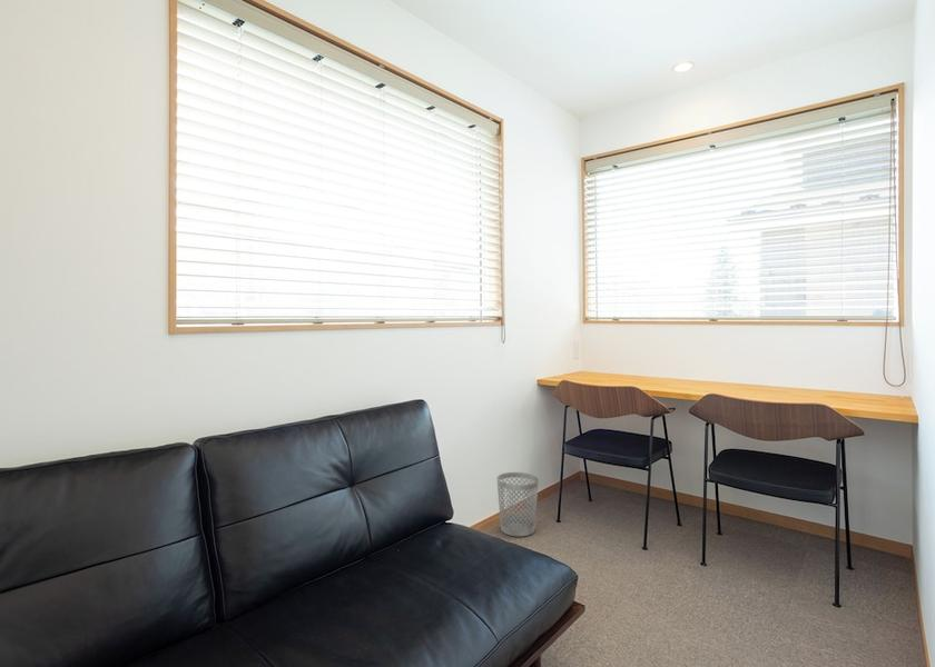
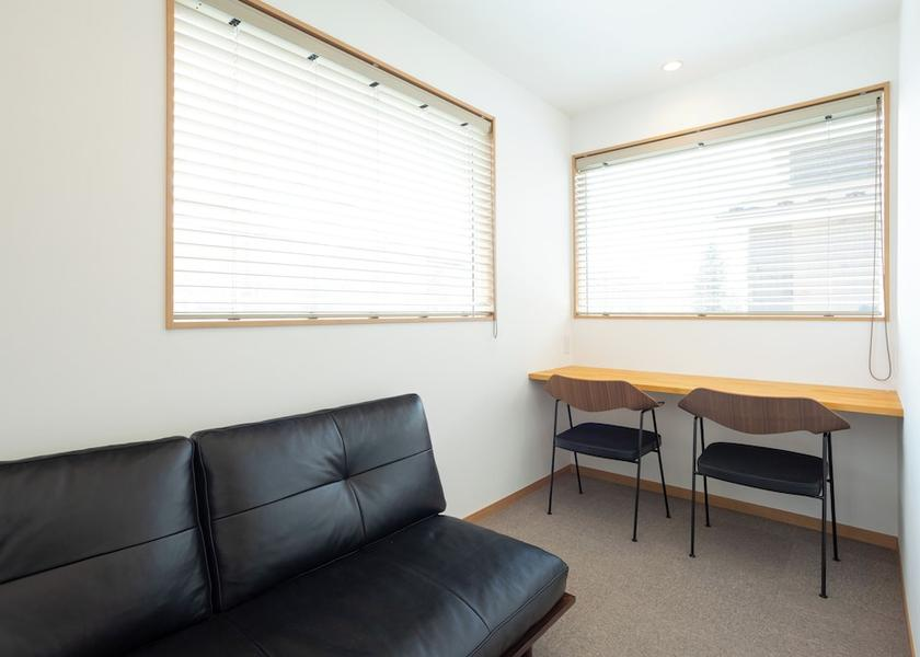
- wastebasket [496,471,540,537]
